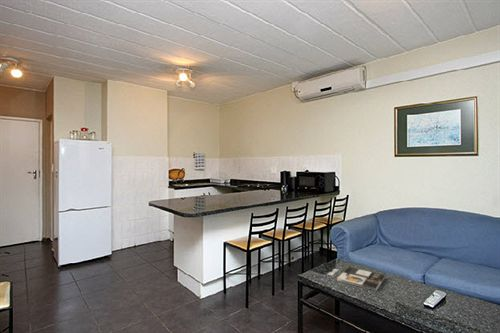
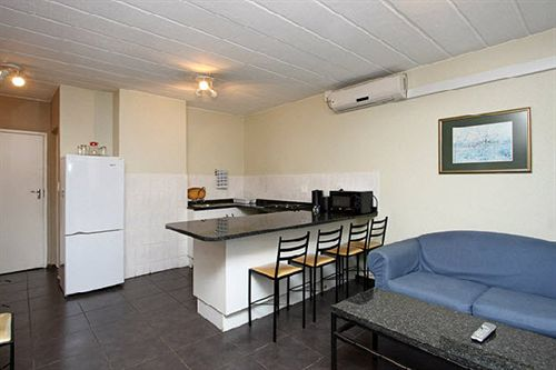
- magazine [328,266,386,292]
